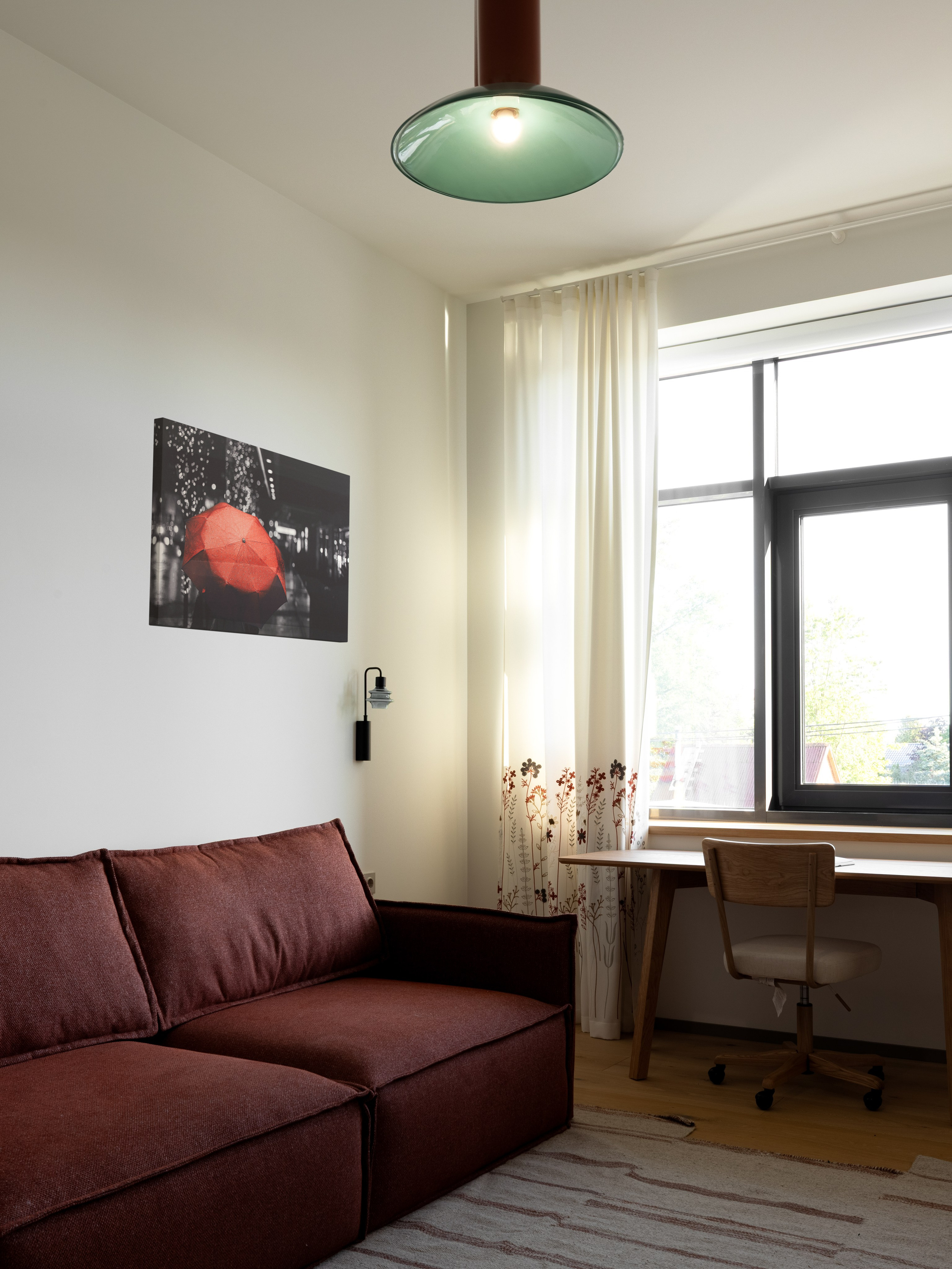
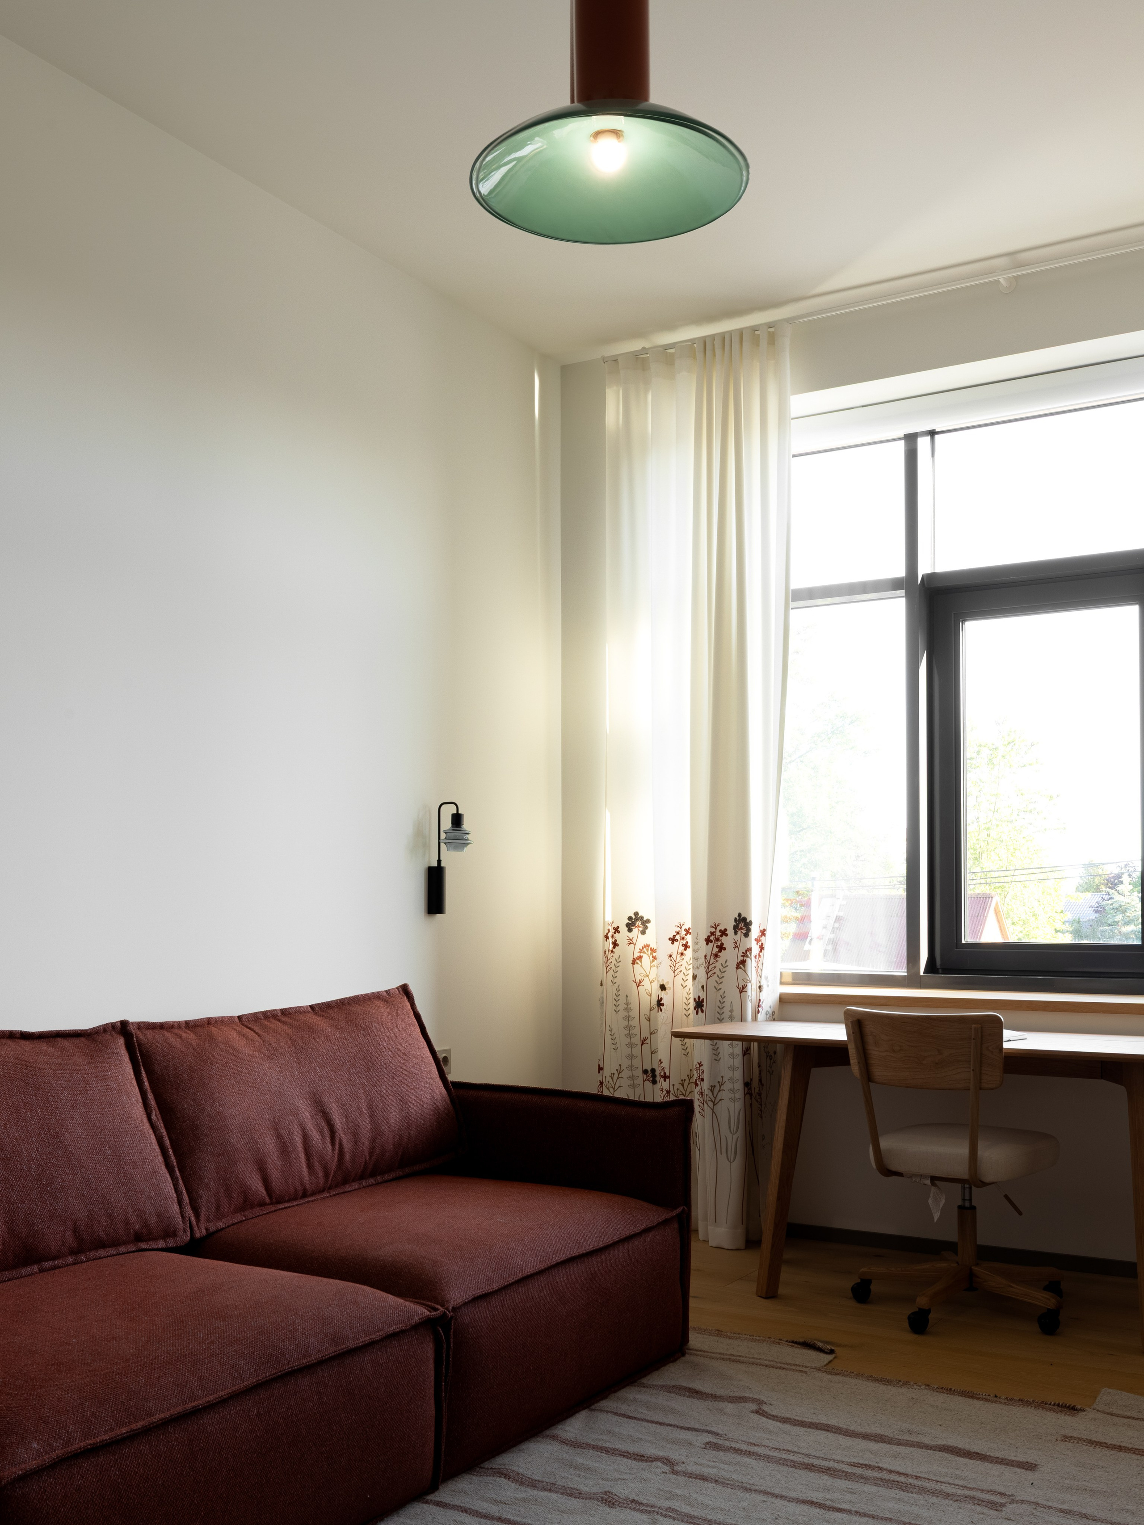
- wall art [148,417,350,643]
